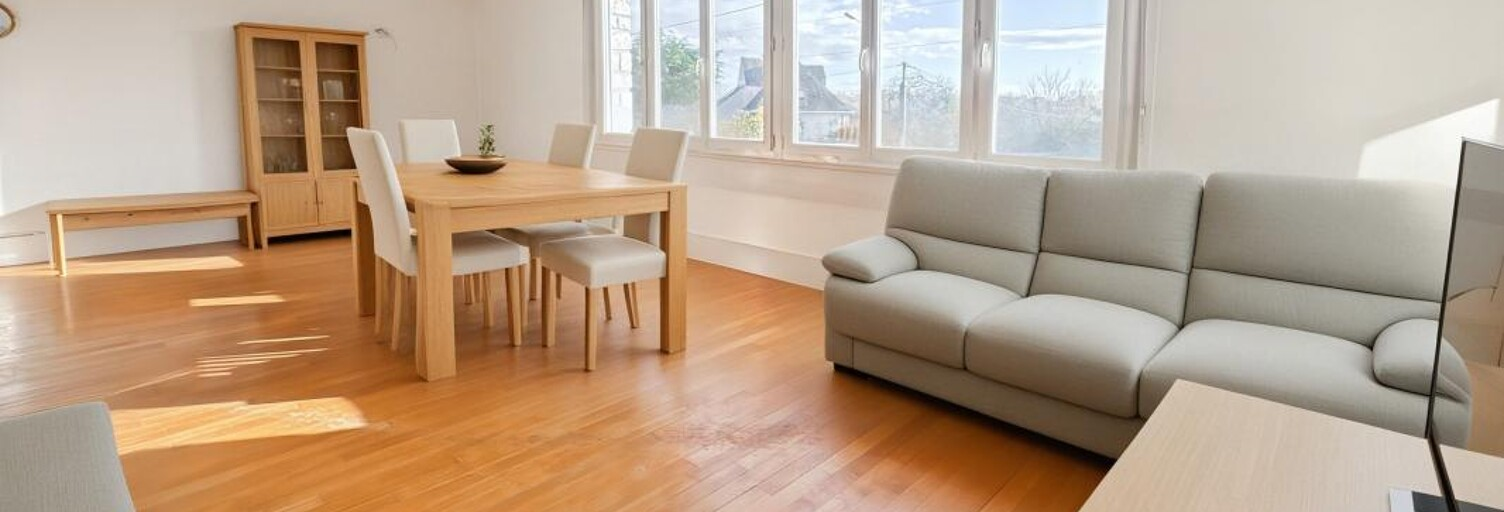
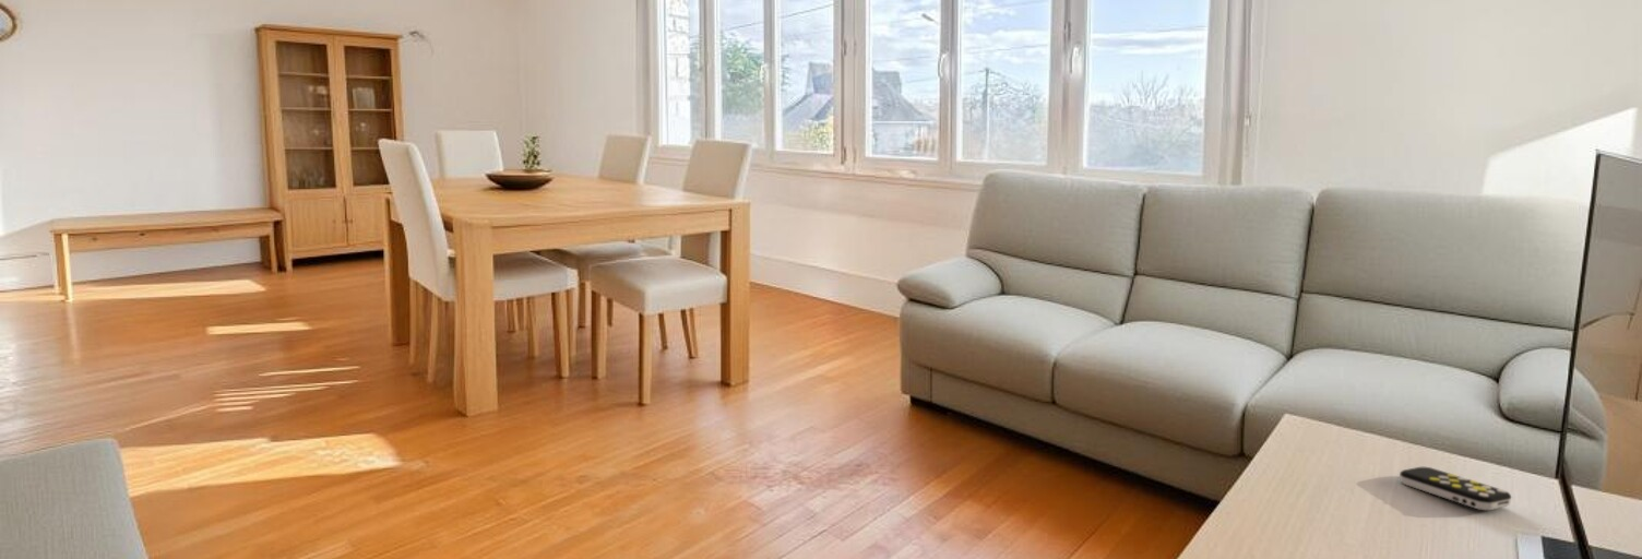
+ remote control [1399,466,1512,511]
